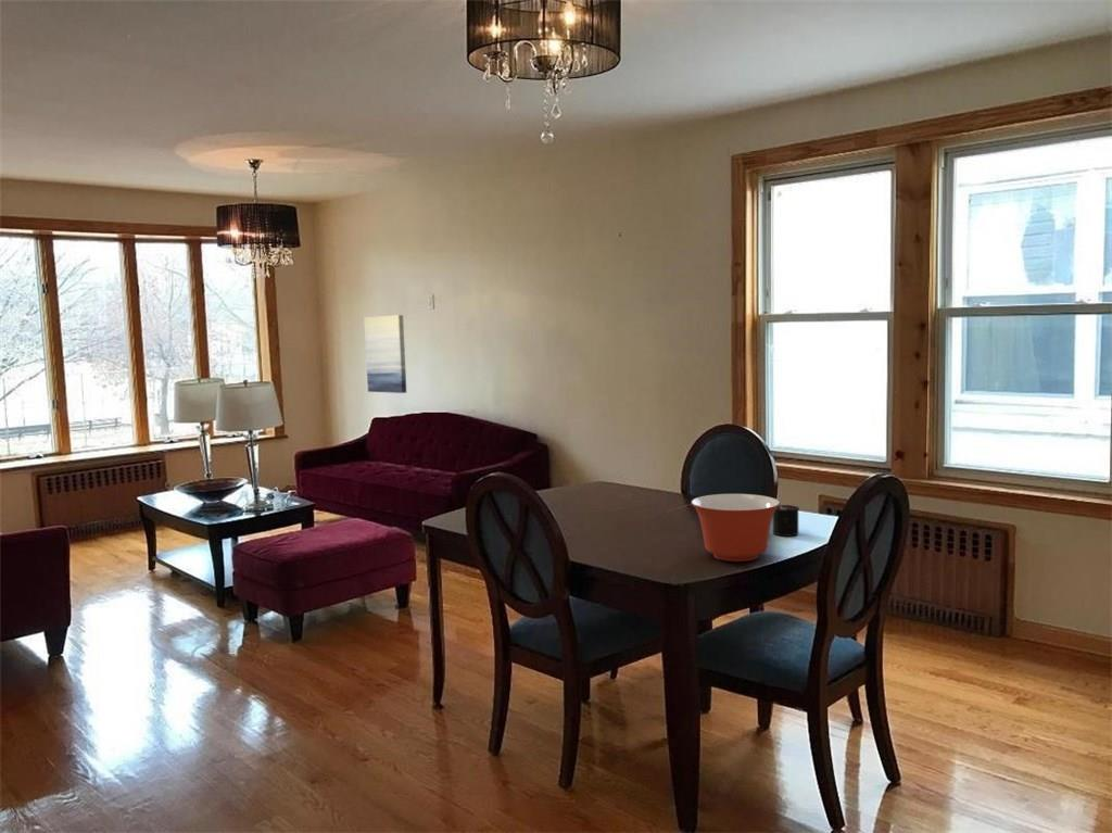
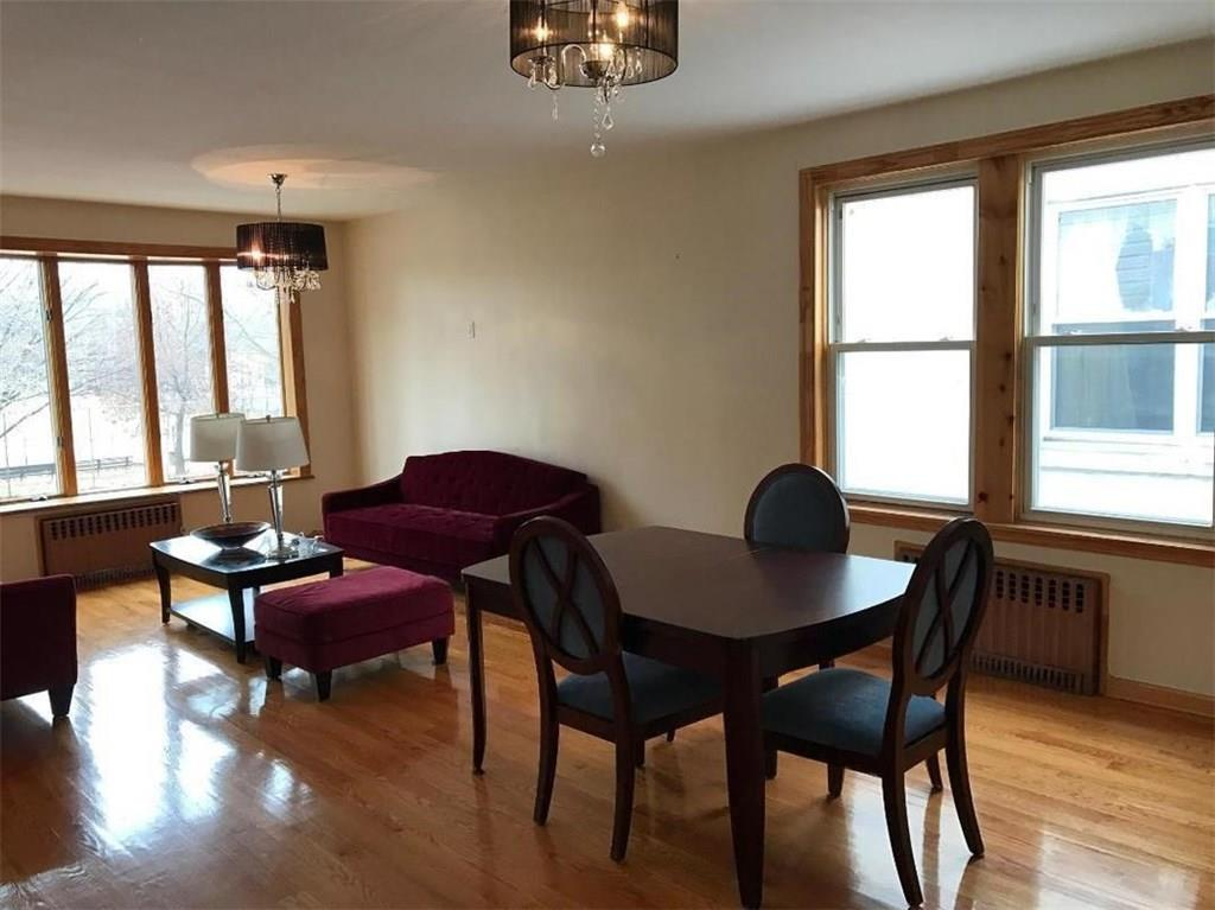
- wall art [363,314,407,394]
- candle [772,495,800,538]
- mixing bowl [690,493,781,563]
